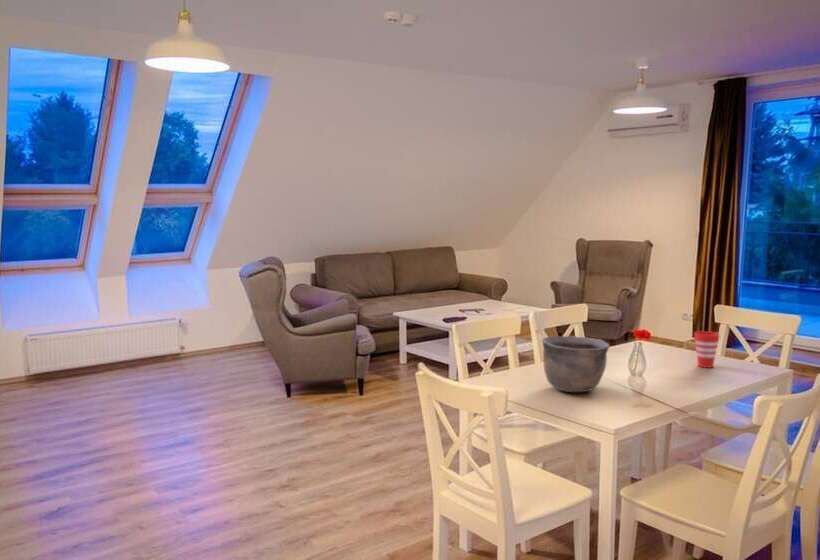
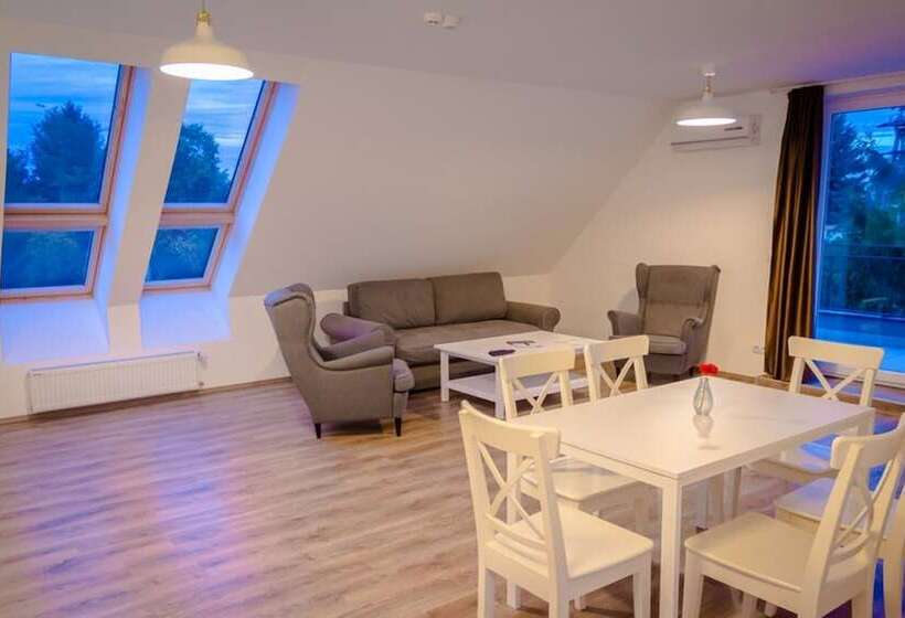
- cup [693,330,721,369]
- bowl [541,335,611,393]
